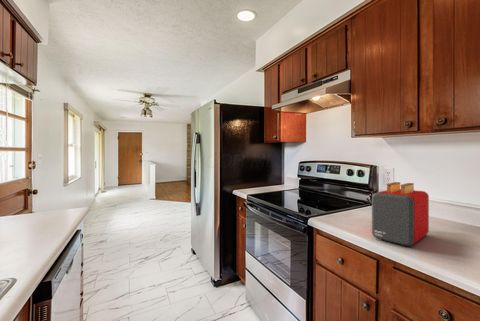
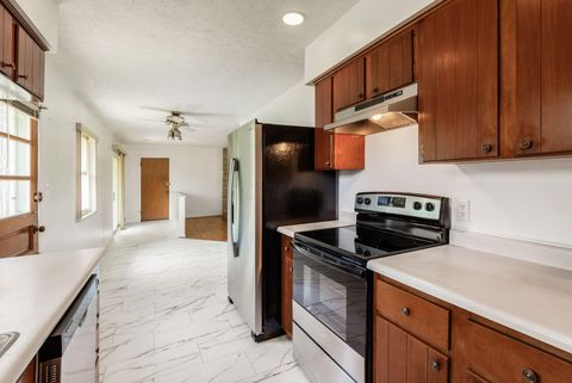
- toaster [371,181,430,247]
